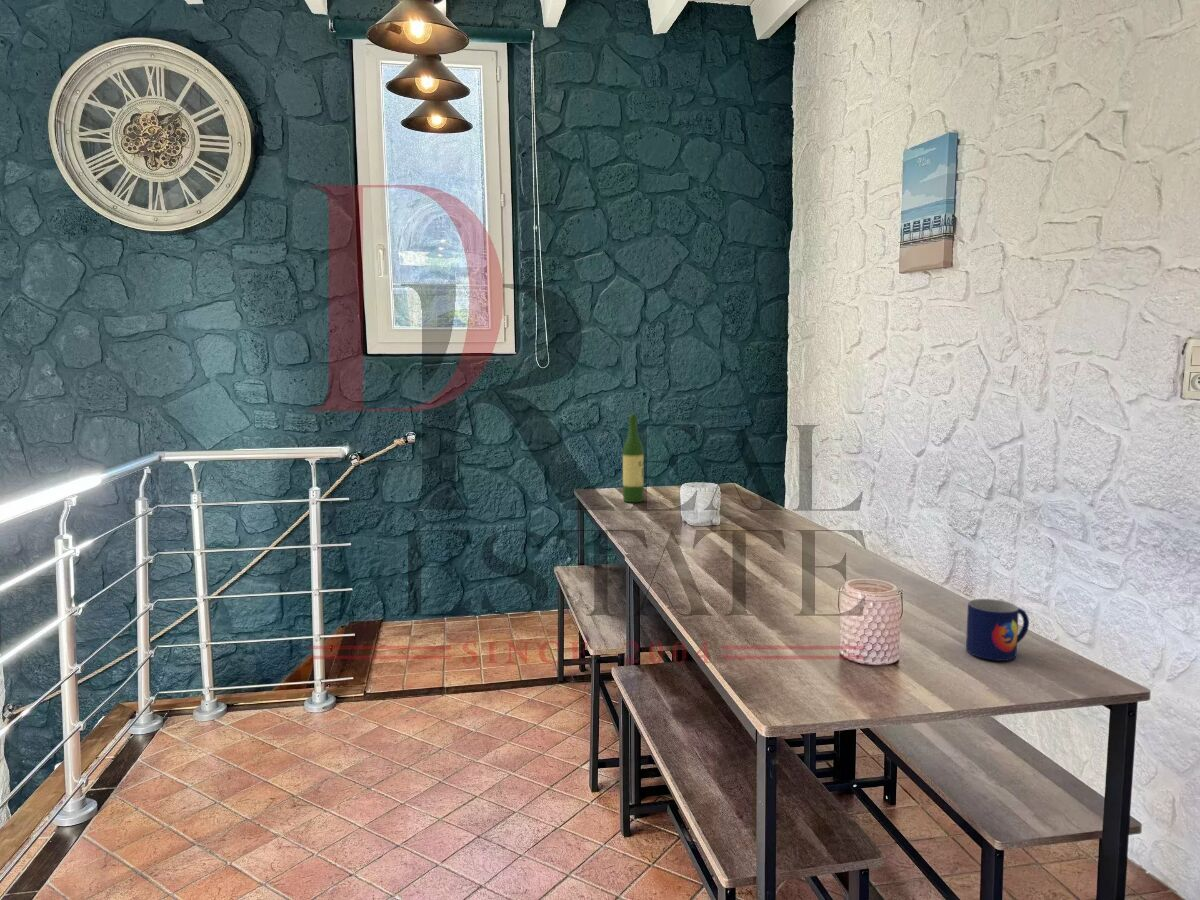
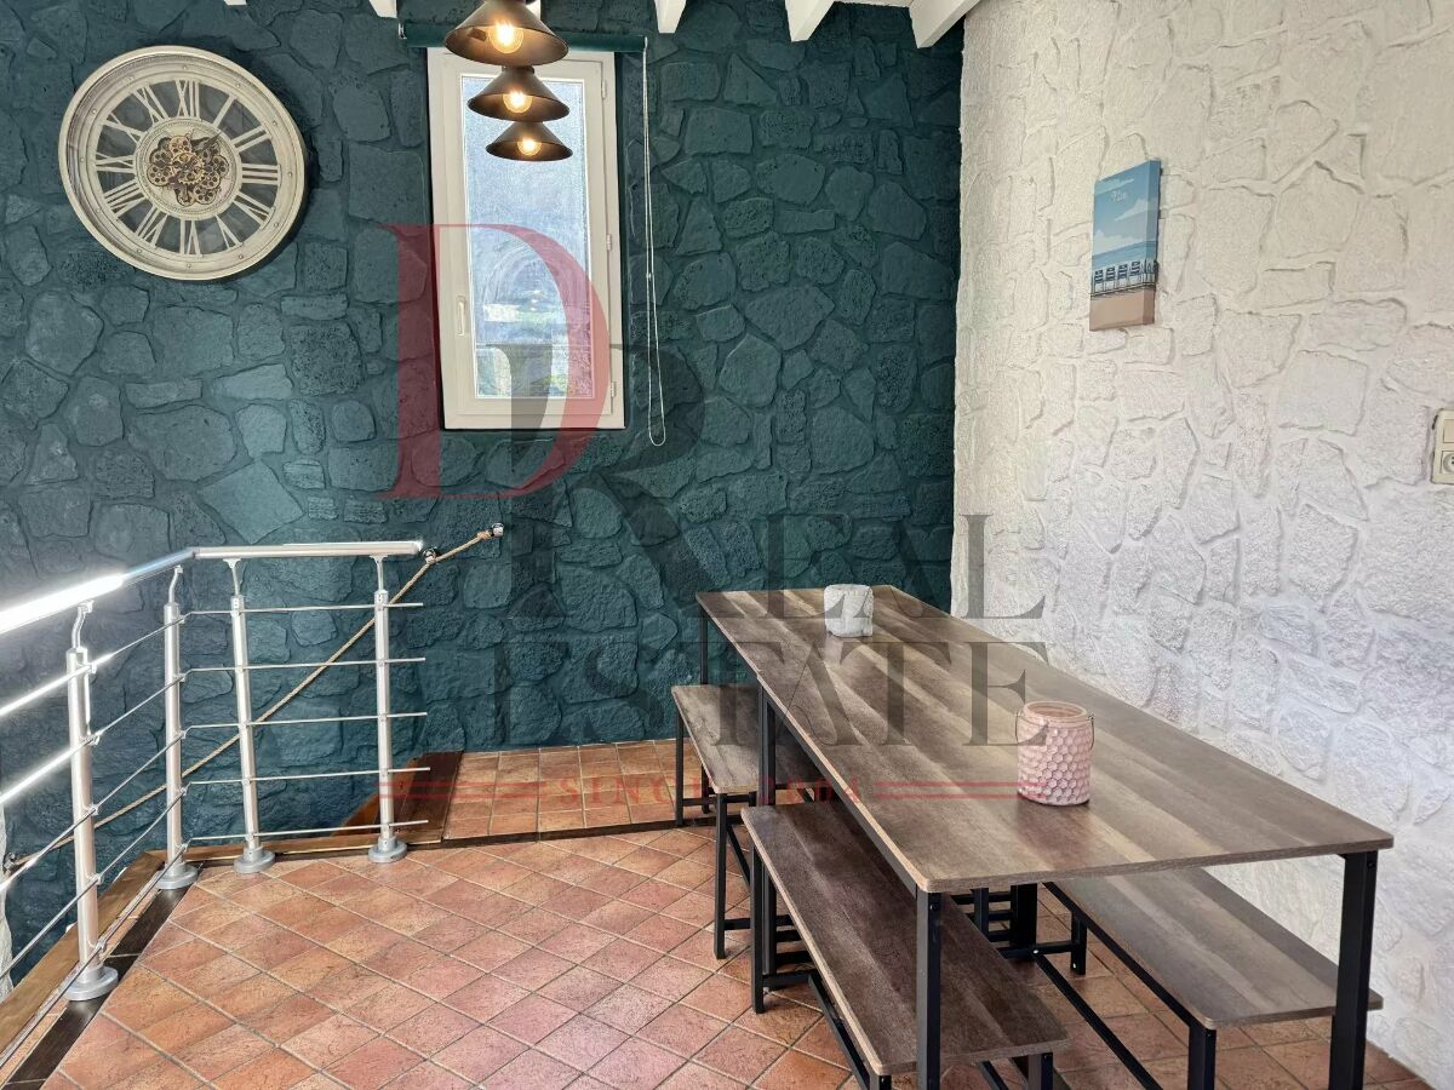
- wine bottle [622,413,644,503]
- mug [965,598,1030,662]
